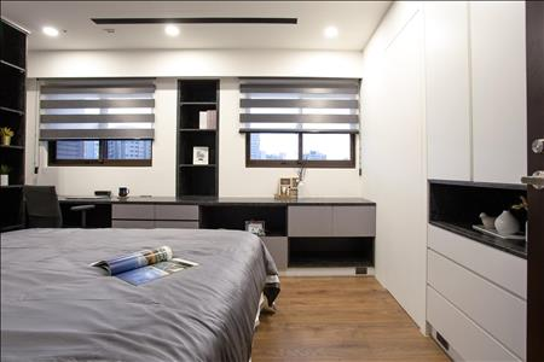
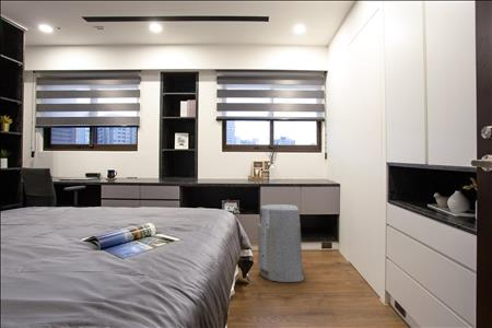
+ air purifier [257,203,306,283]
